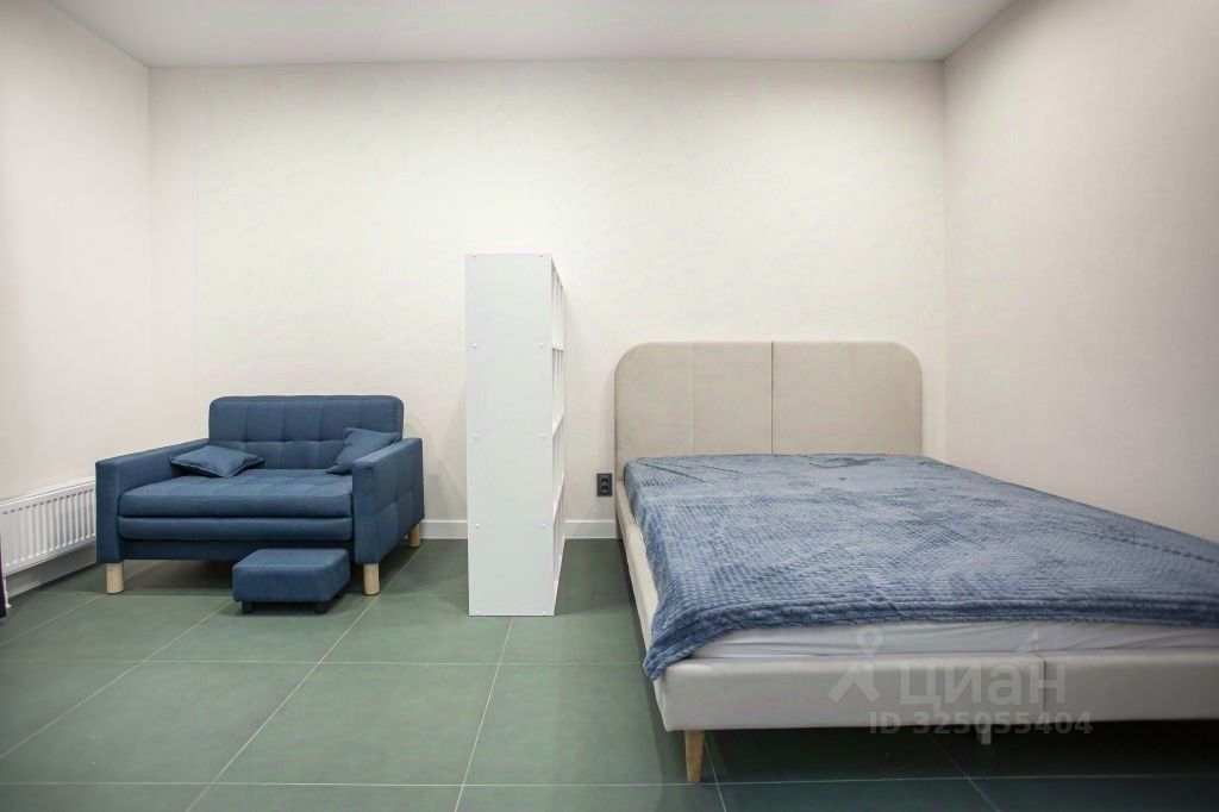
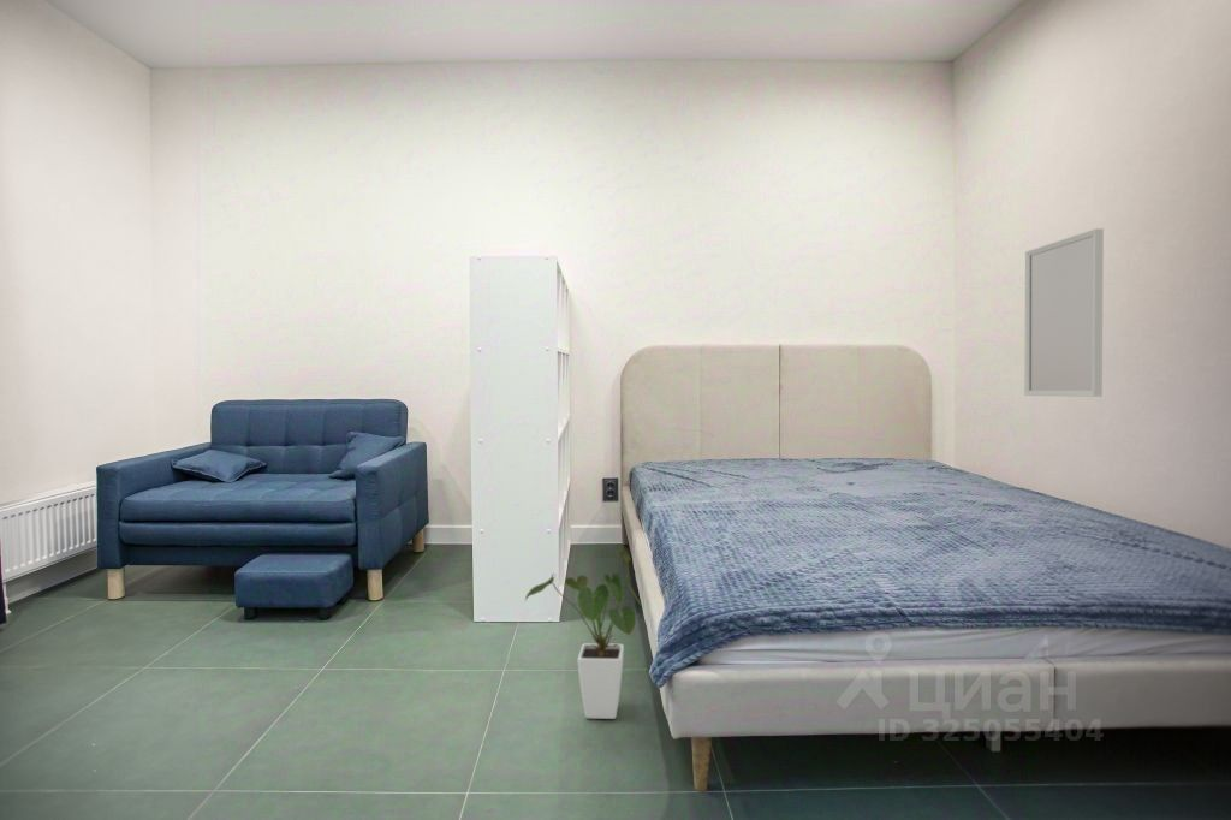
+ home mirror [1023,227,1105,398]
+ house plant [524,546,642,720]
